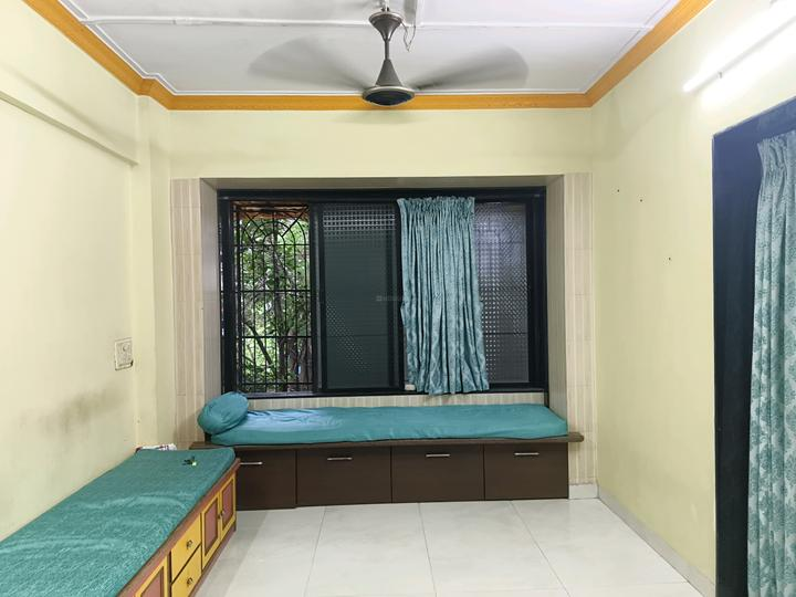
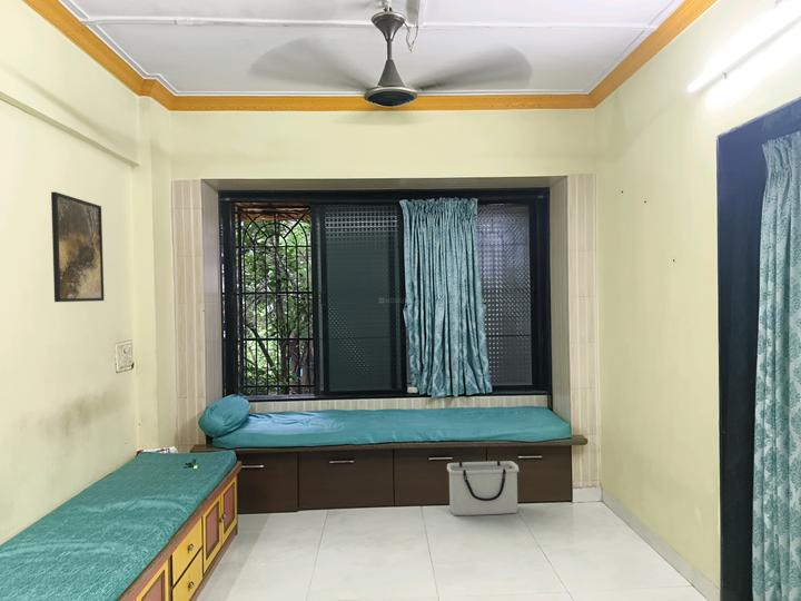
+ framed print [50,190,105,303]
+ storage bin [446,460,520,516]
